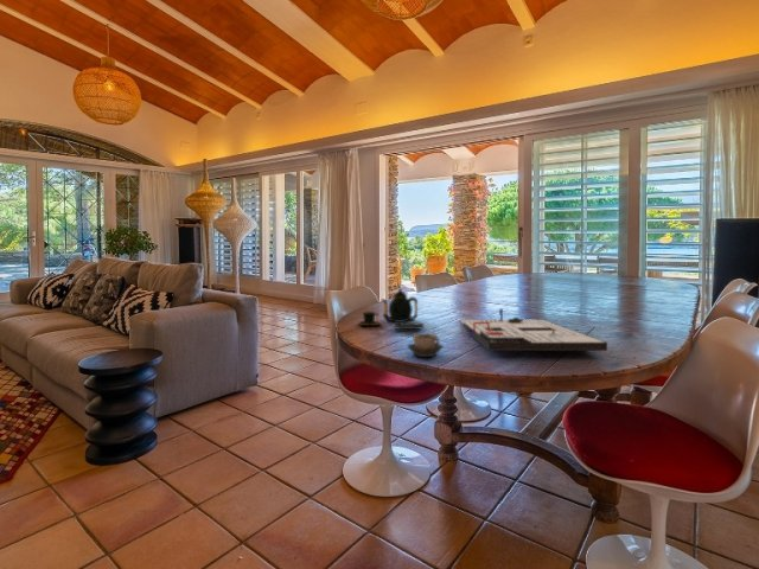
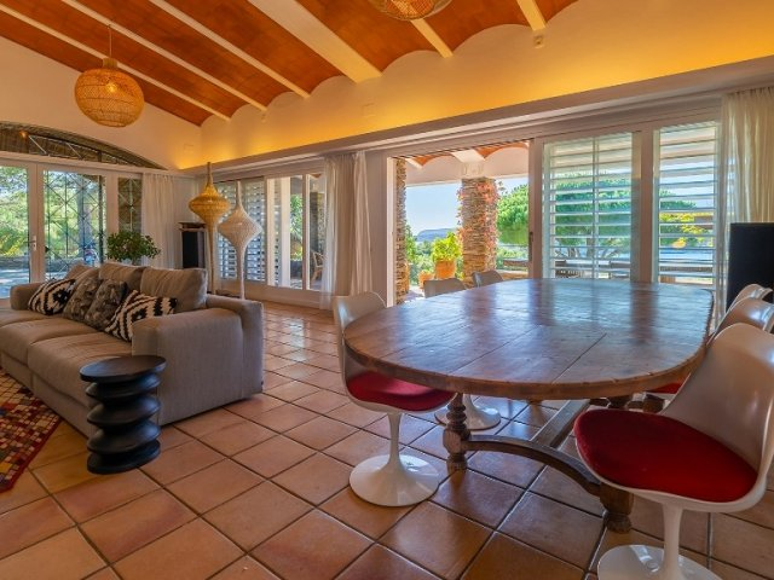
- teapot [357,287,426,331]
- cup [406,333,445,358]
- board game [459,307,608,352]
